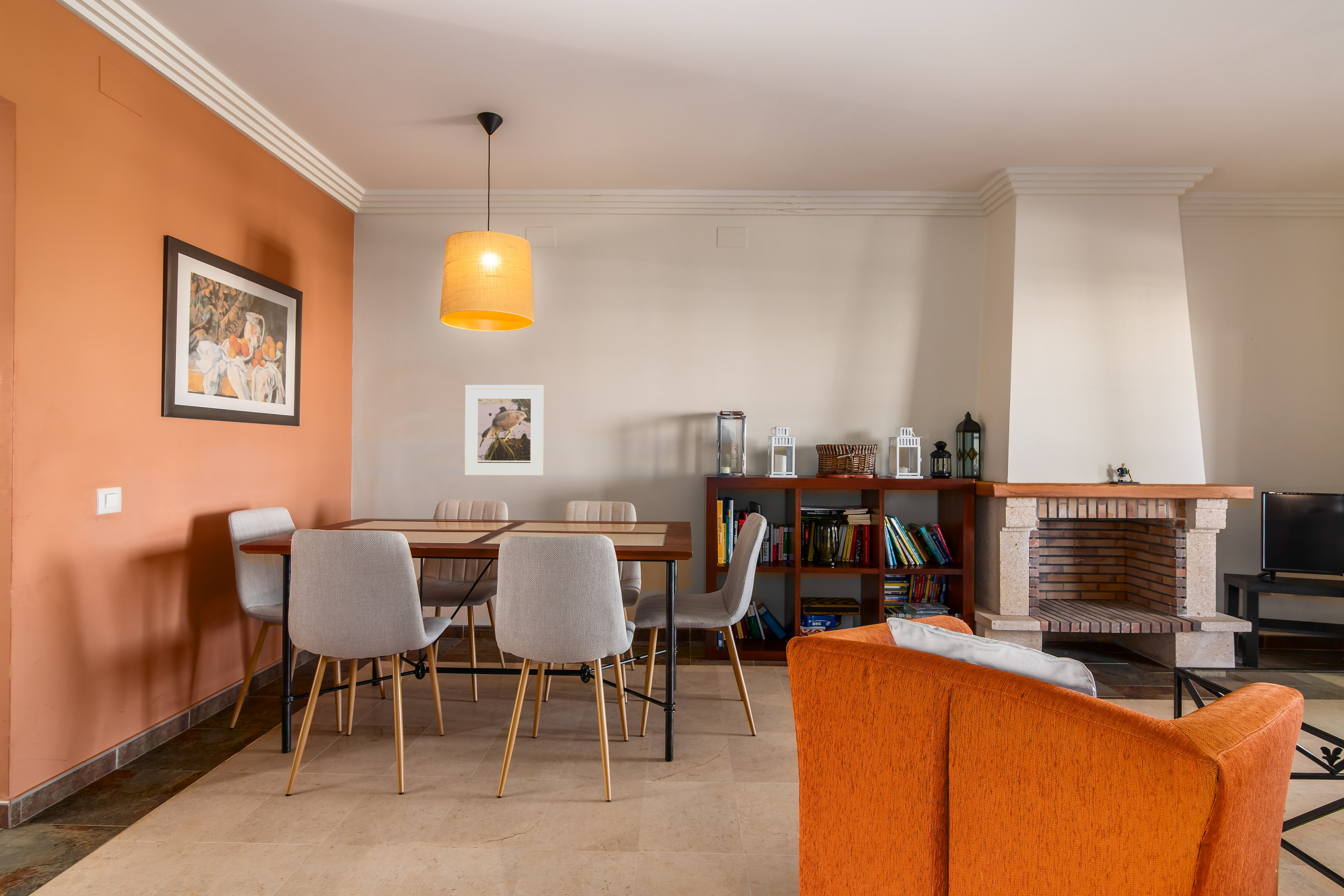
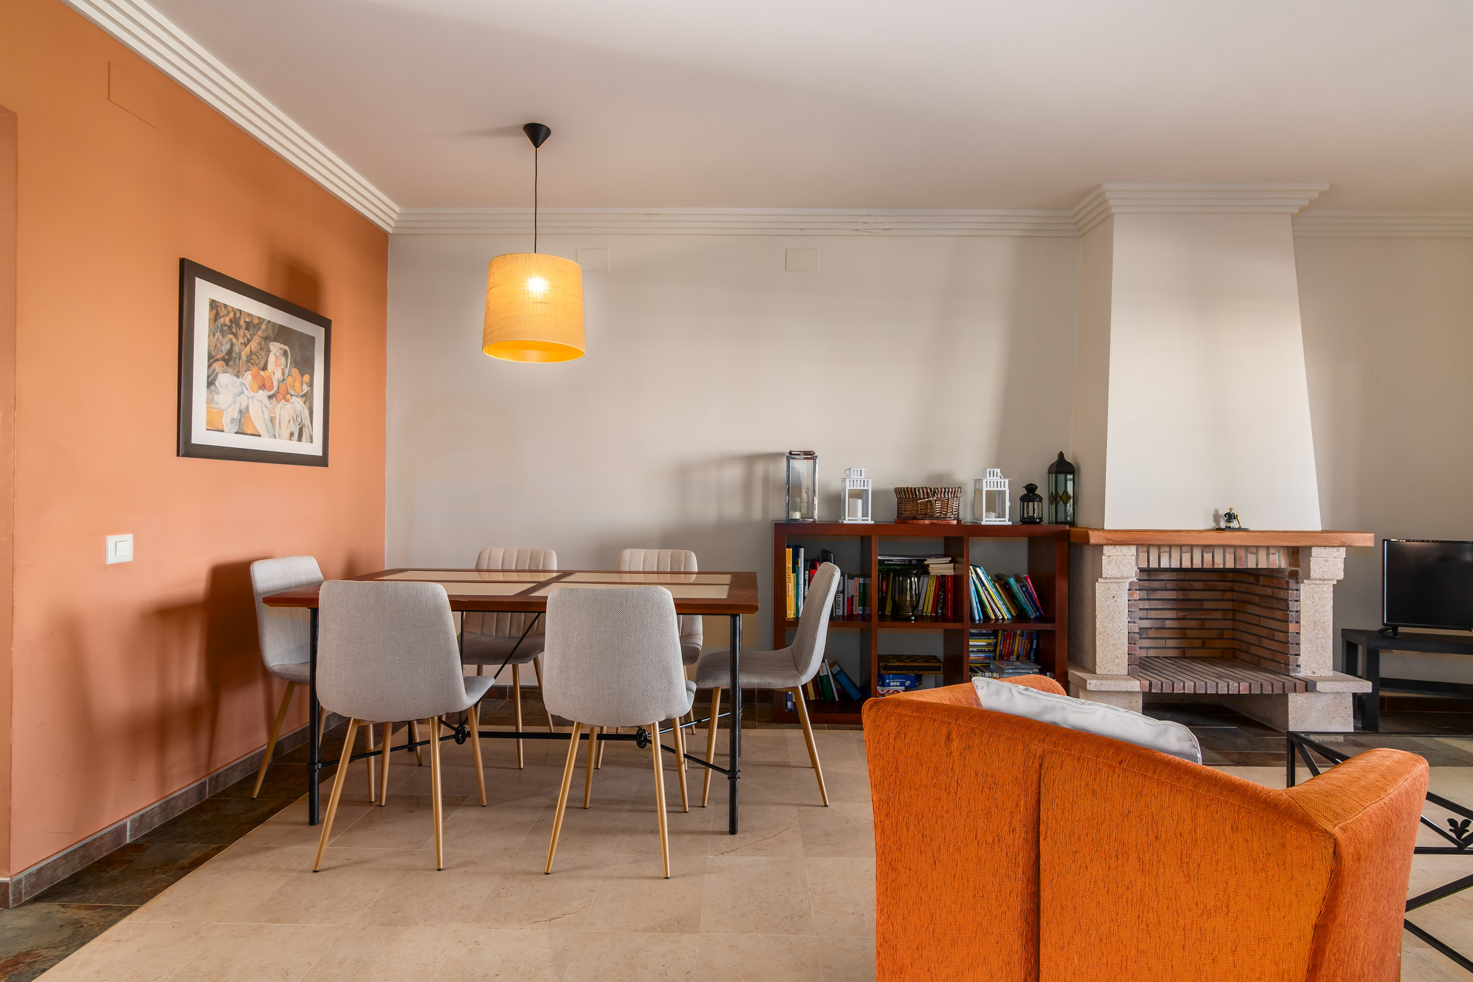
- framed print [464,384,544,476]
